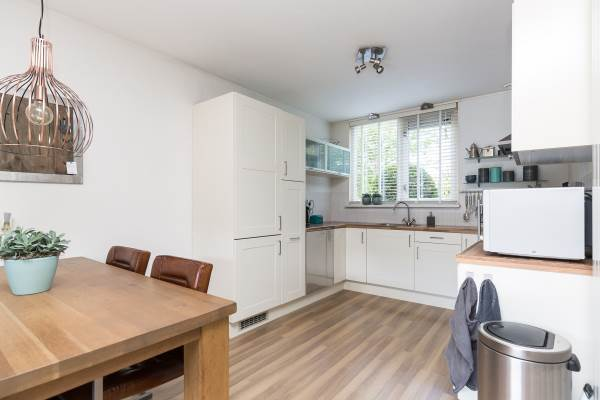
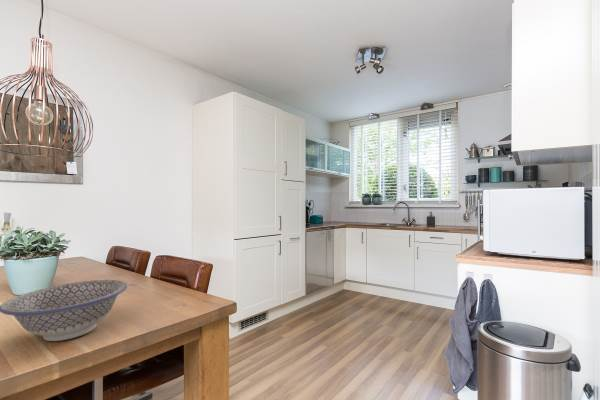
+ bowl [0,279,128,342]
